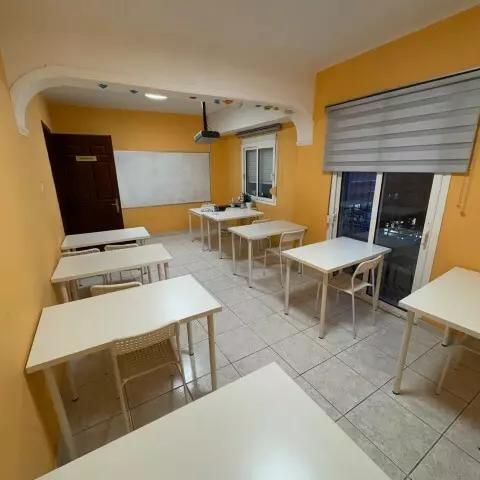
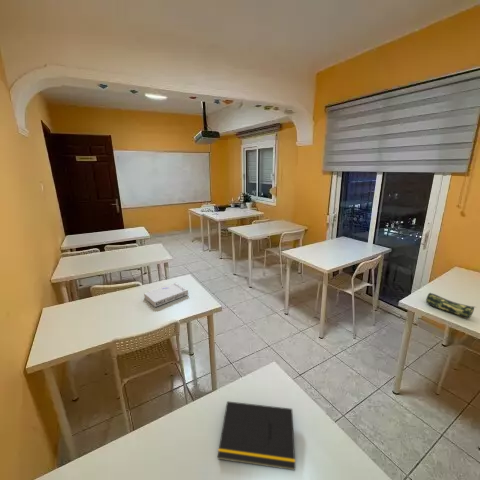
+ pencil case [425,292,477,319]
+ notepad [217,400,296,472]
+ book [143,282,189,308]
